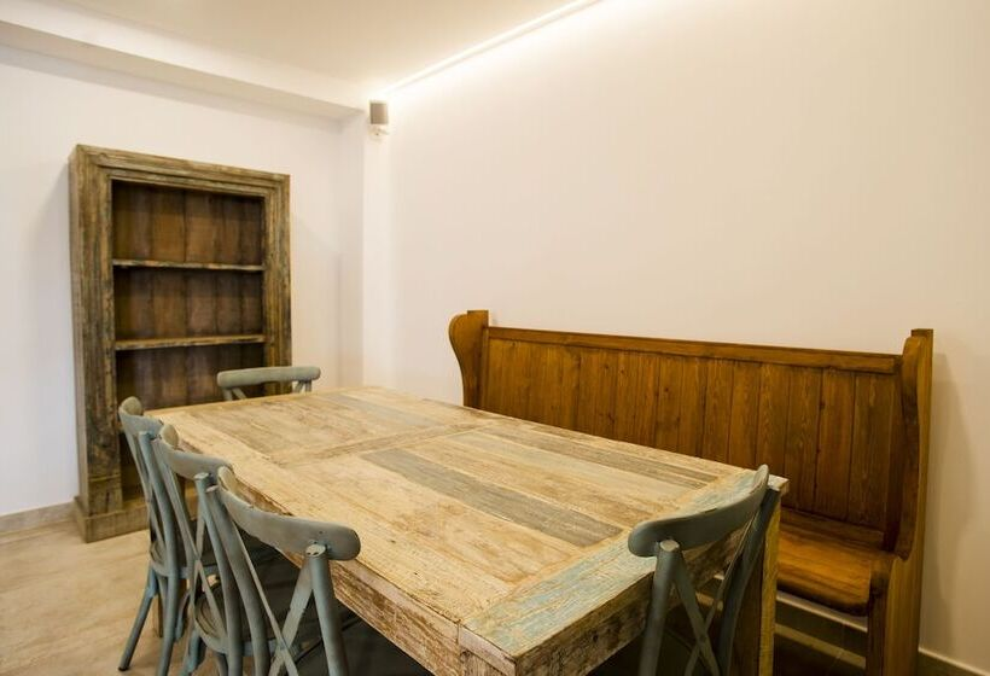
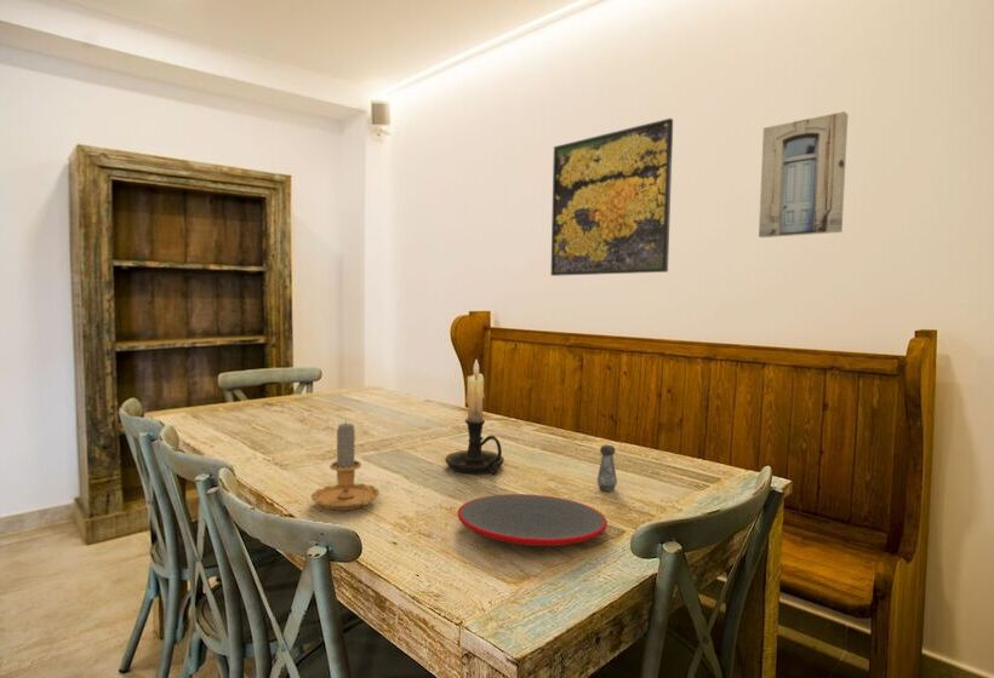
+ wall art [758,110,849,239]
+ salt shaker [596,444,618,493]
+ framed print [550,117,674,277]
+ candle holder [444,358,505,476]
+ candle [310,419,381,511]
+ plate [456,493,609,547]
